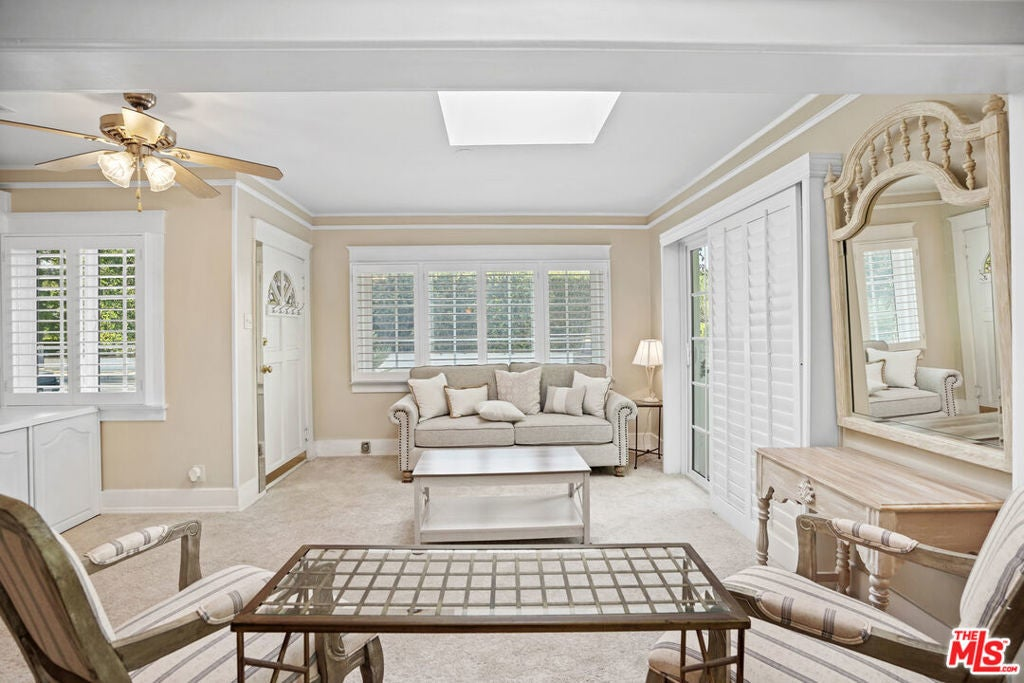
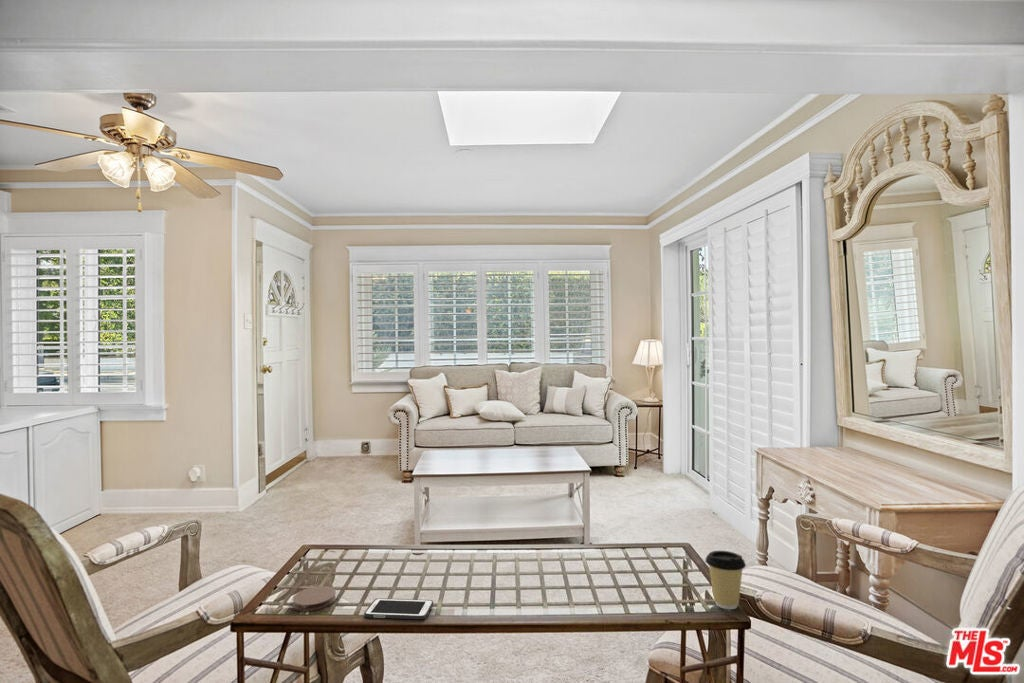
+ cell phone [363,597,434,620]
+ coaster [291,585,337,612]
+ coffee cup [704,550,747,610]
